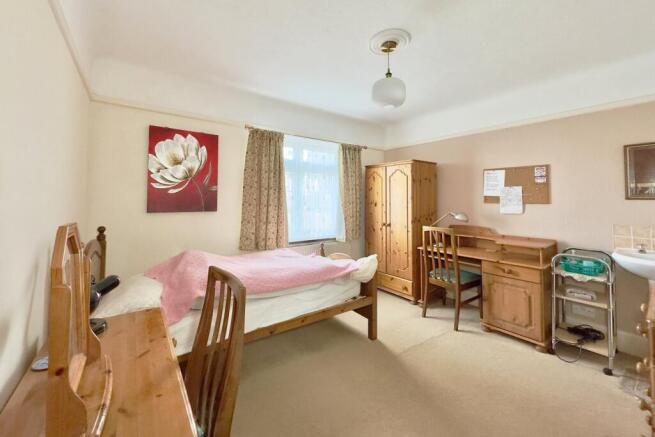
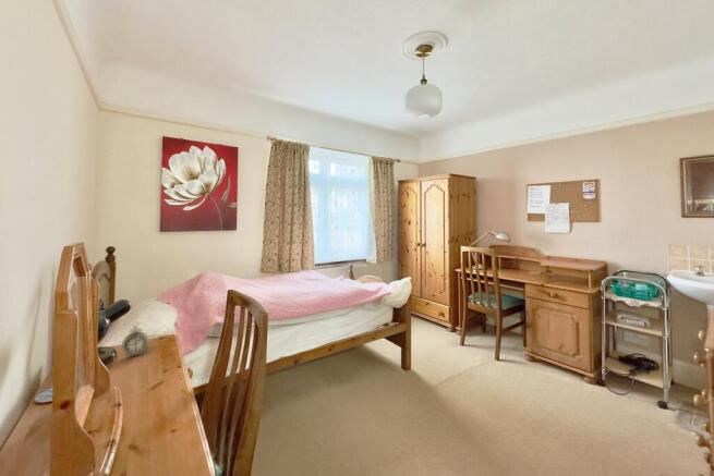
+ alarm clock [121,321,150,359]
